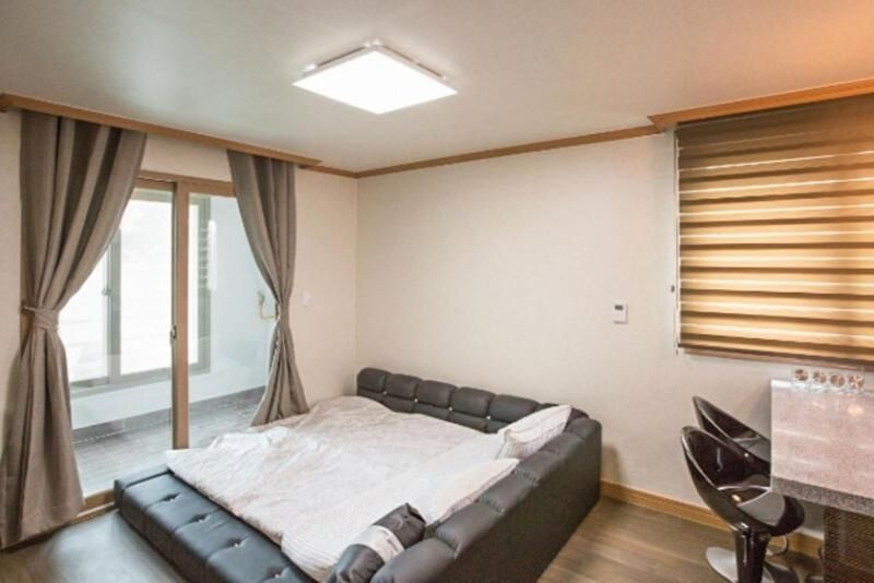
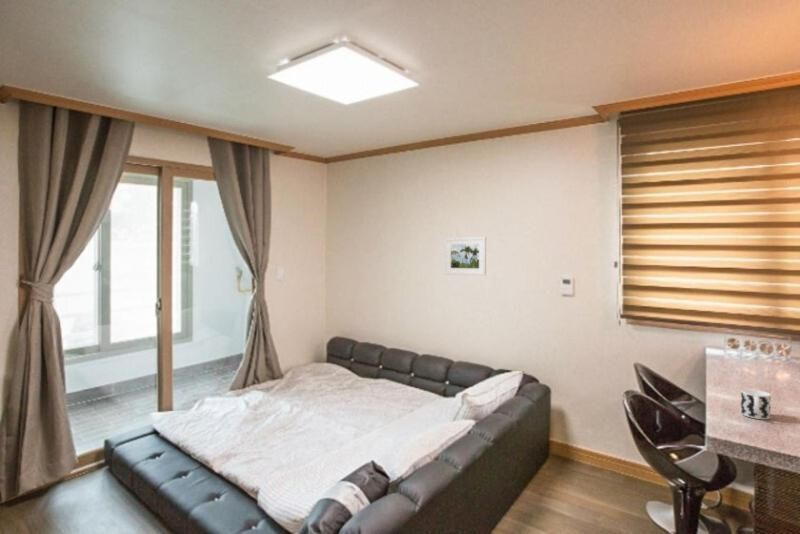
+ cup [740,388,771,420]
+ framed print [444,236,487,276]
